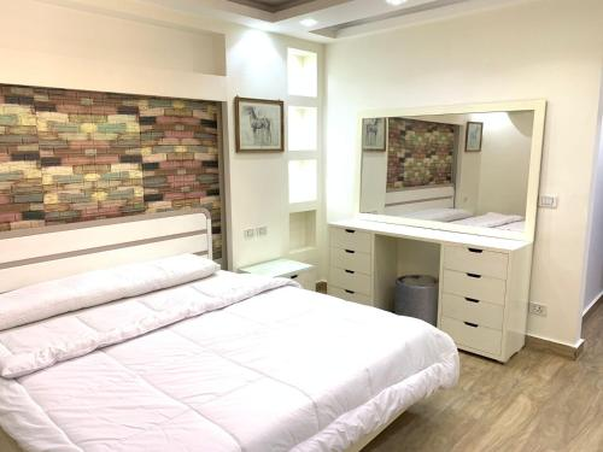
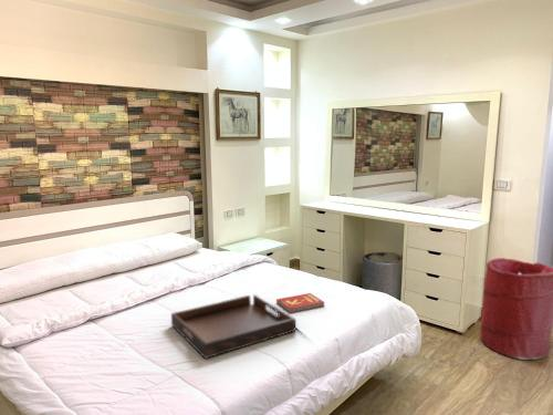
+ laundry hamper [479,257,553,361]
+ serving tray [170,294,296,360]
+ book [275,292,325,313]
